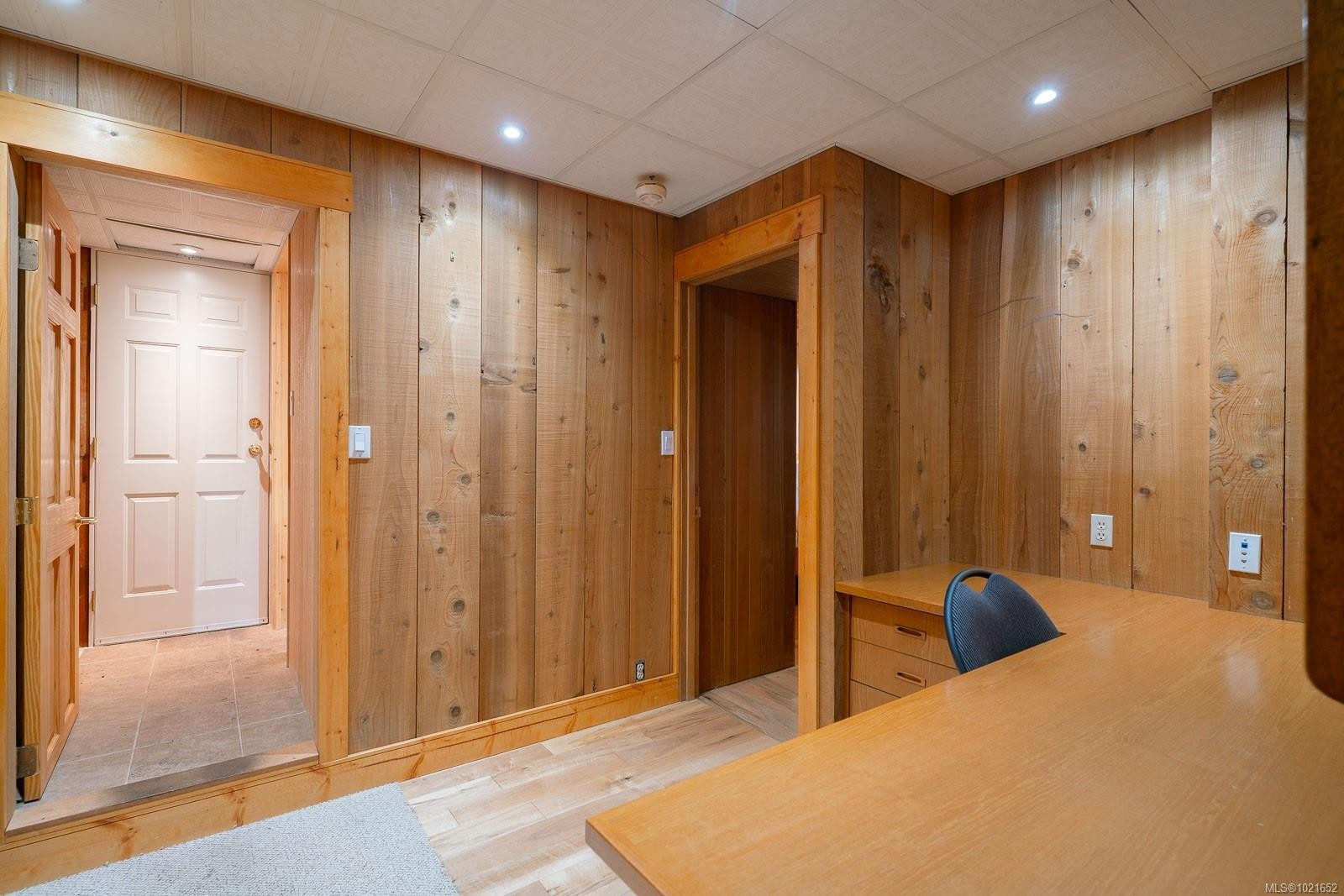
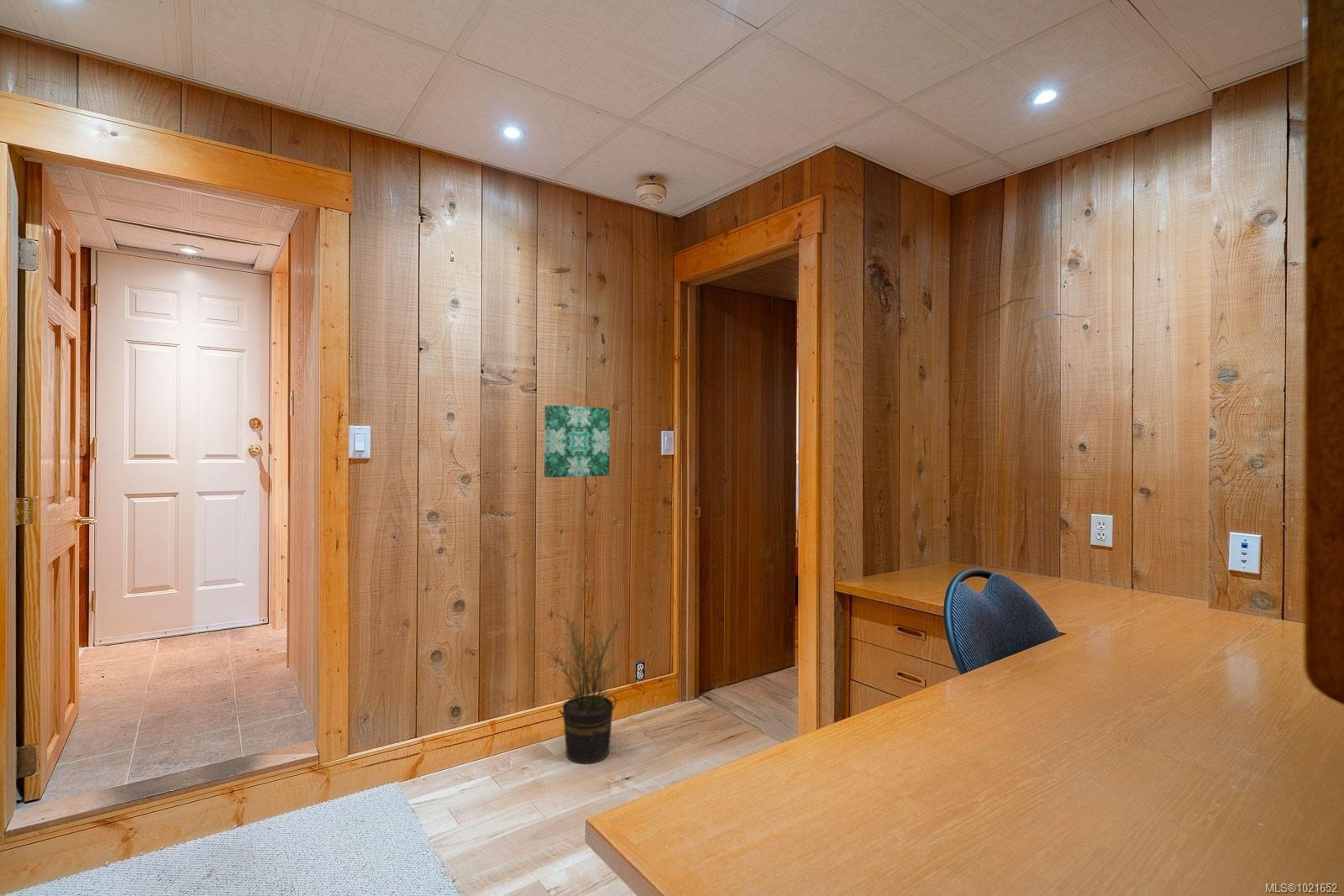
+ potted plant [538,605,633,765]
+ wall art [543,405,611,478]
